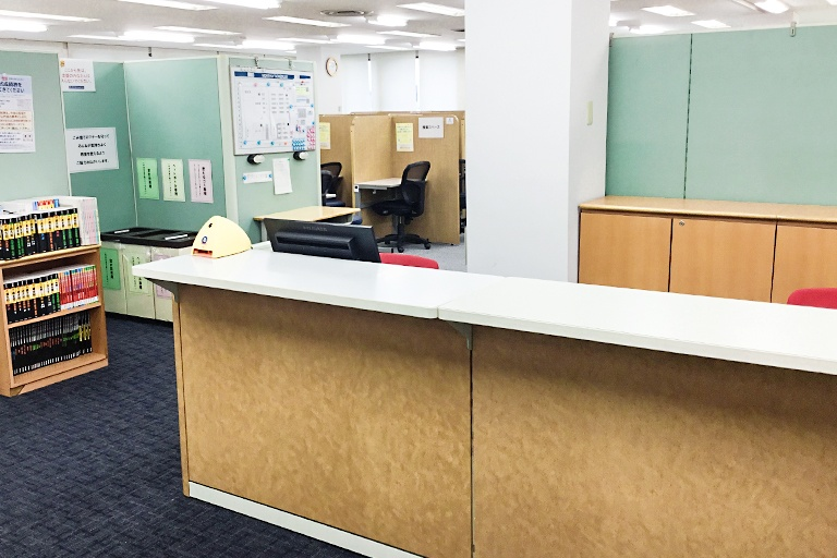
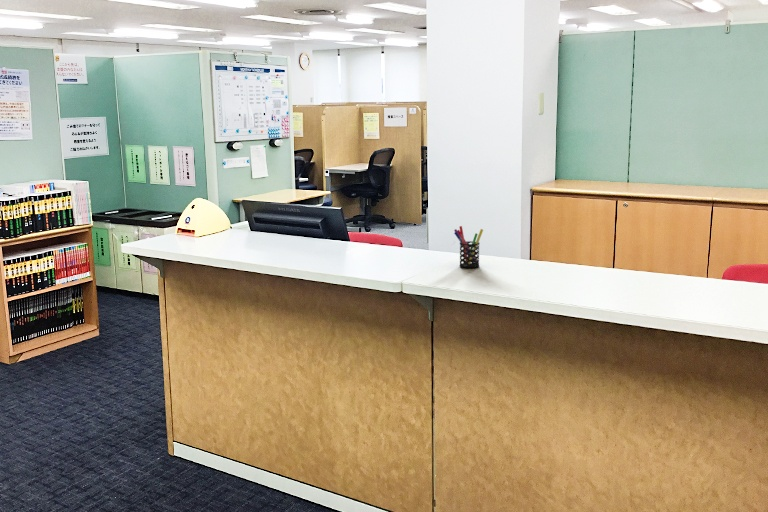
+ pen holder [453,225,484,269]
